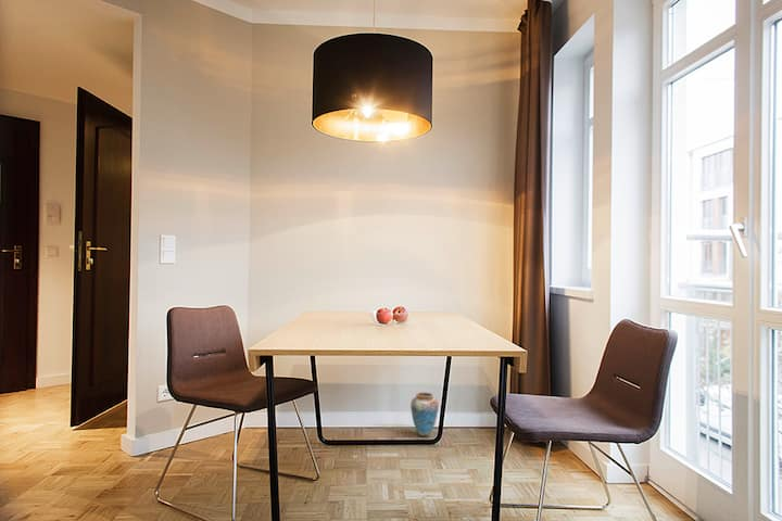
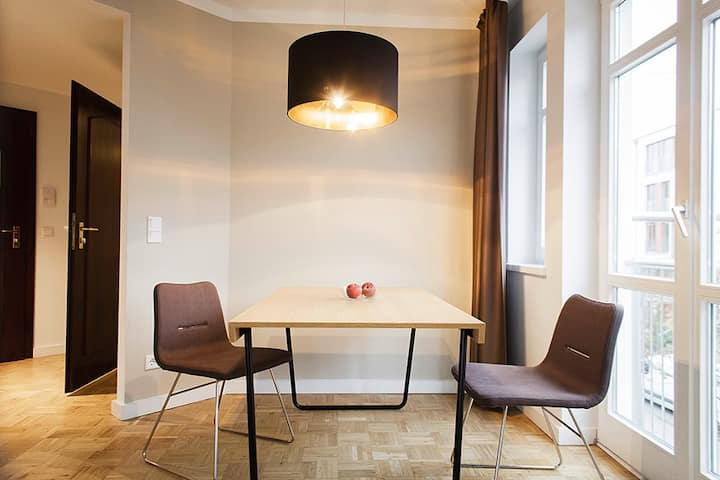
- vase [409,391,439,437]
